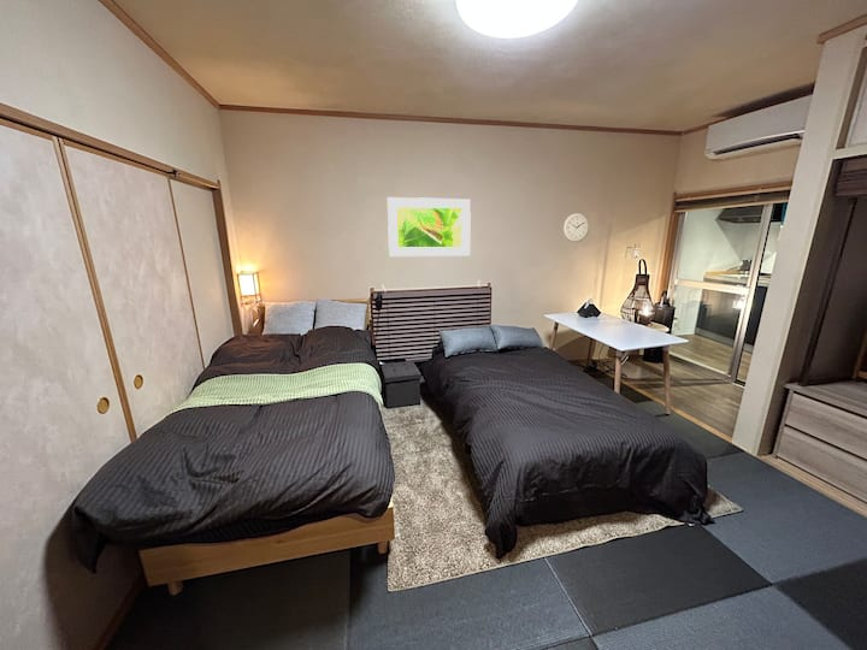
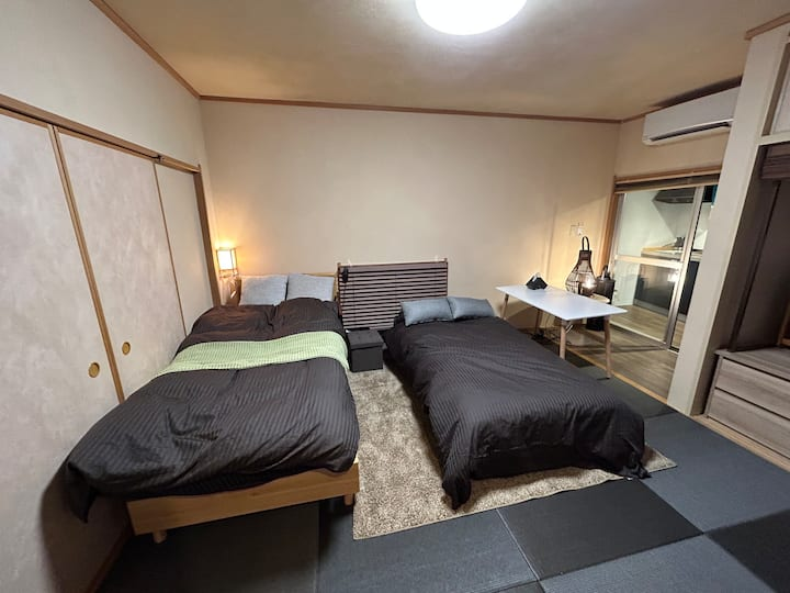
- wall clock [562,212,590,243]
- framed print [387,196,472,258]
